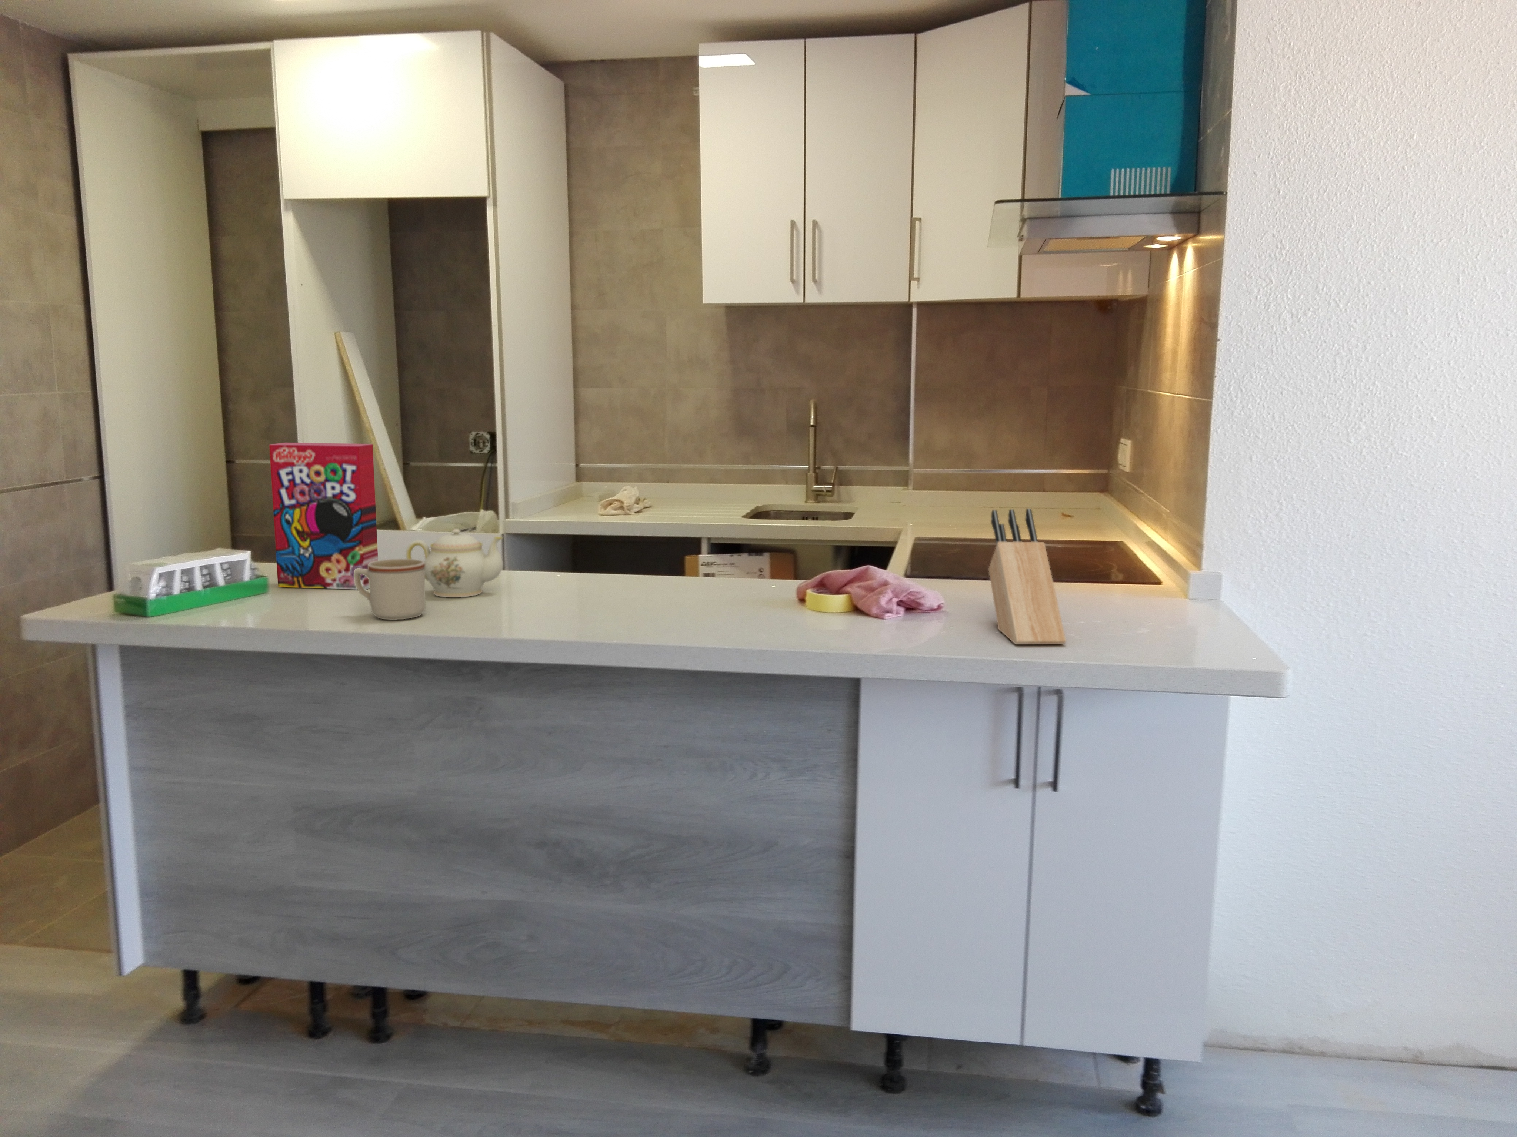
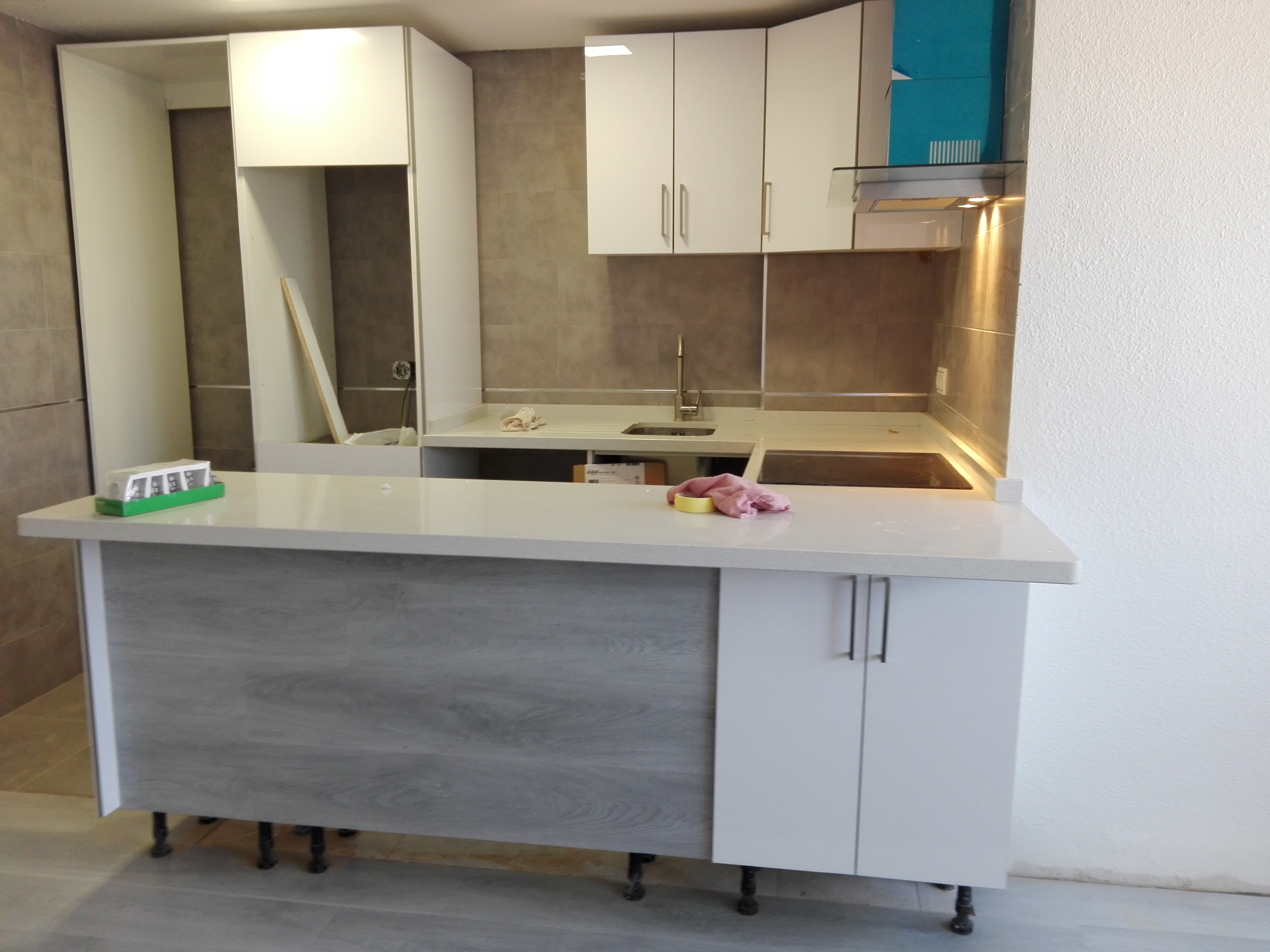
- knife block [988,508,1067,645]
- teapot [405,529,503,597]
- mug [354,559,426,620]
- cereal box [269,442,379,590]
